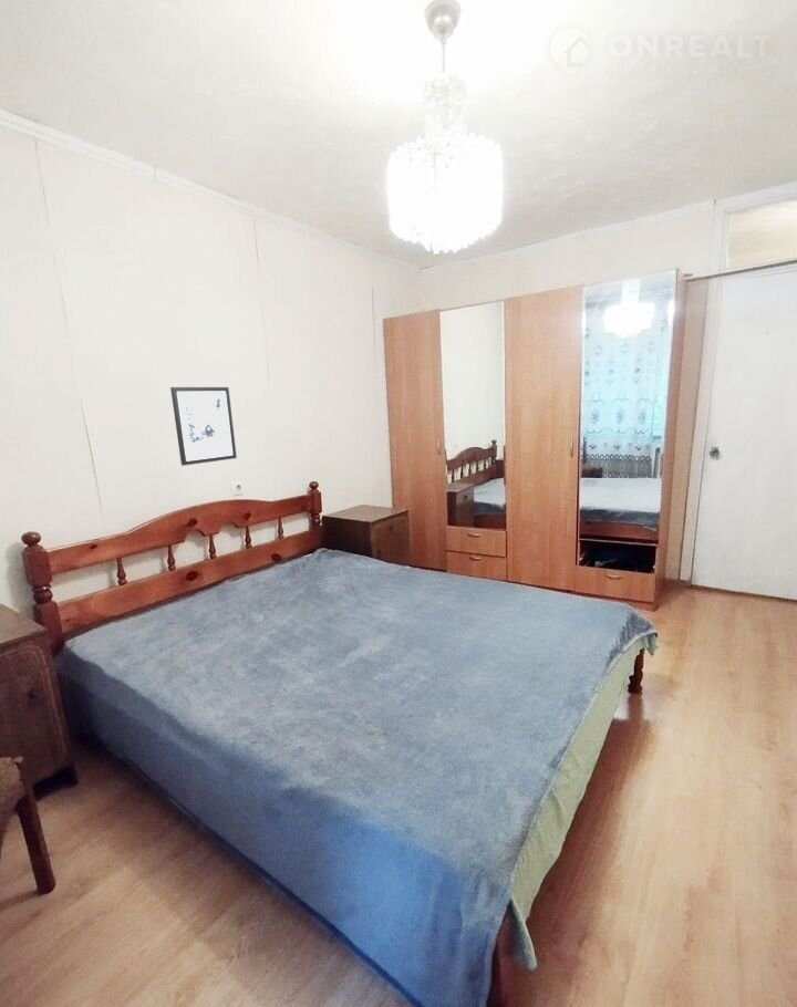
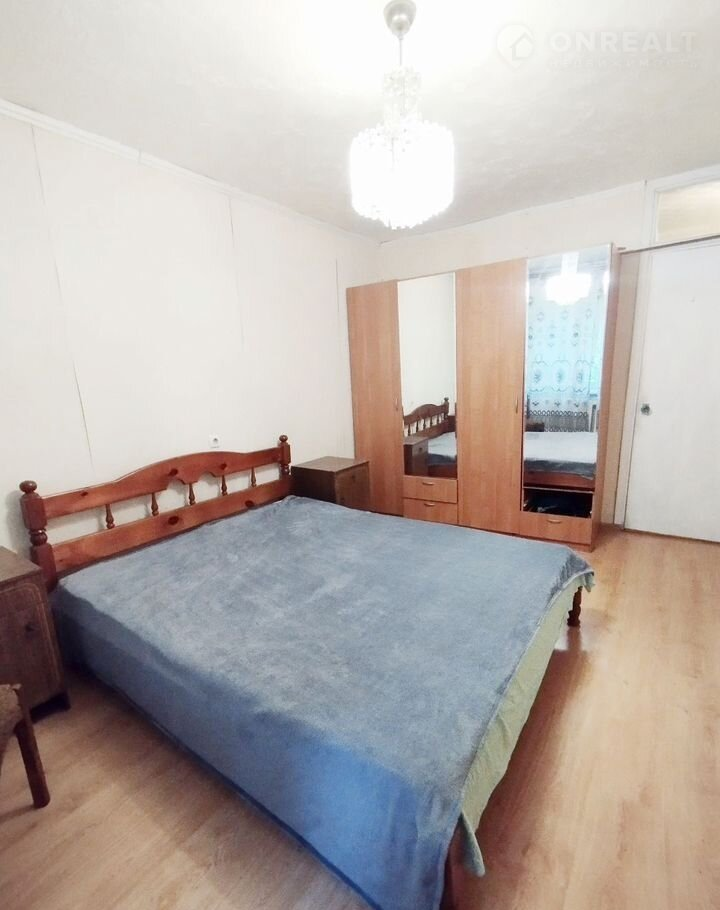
- wall art [169,386,238,467]
